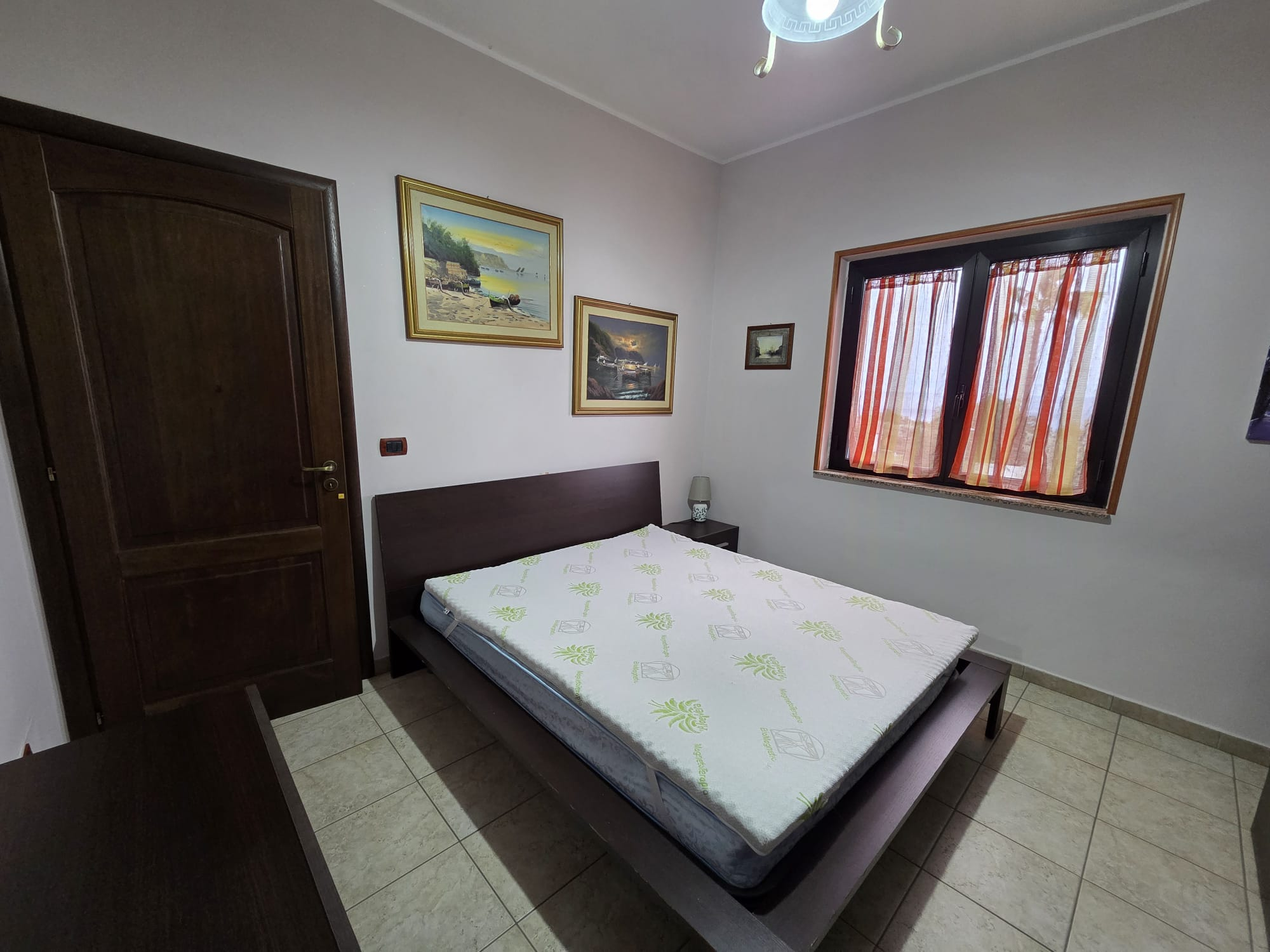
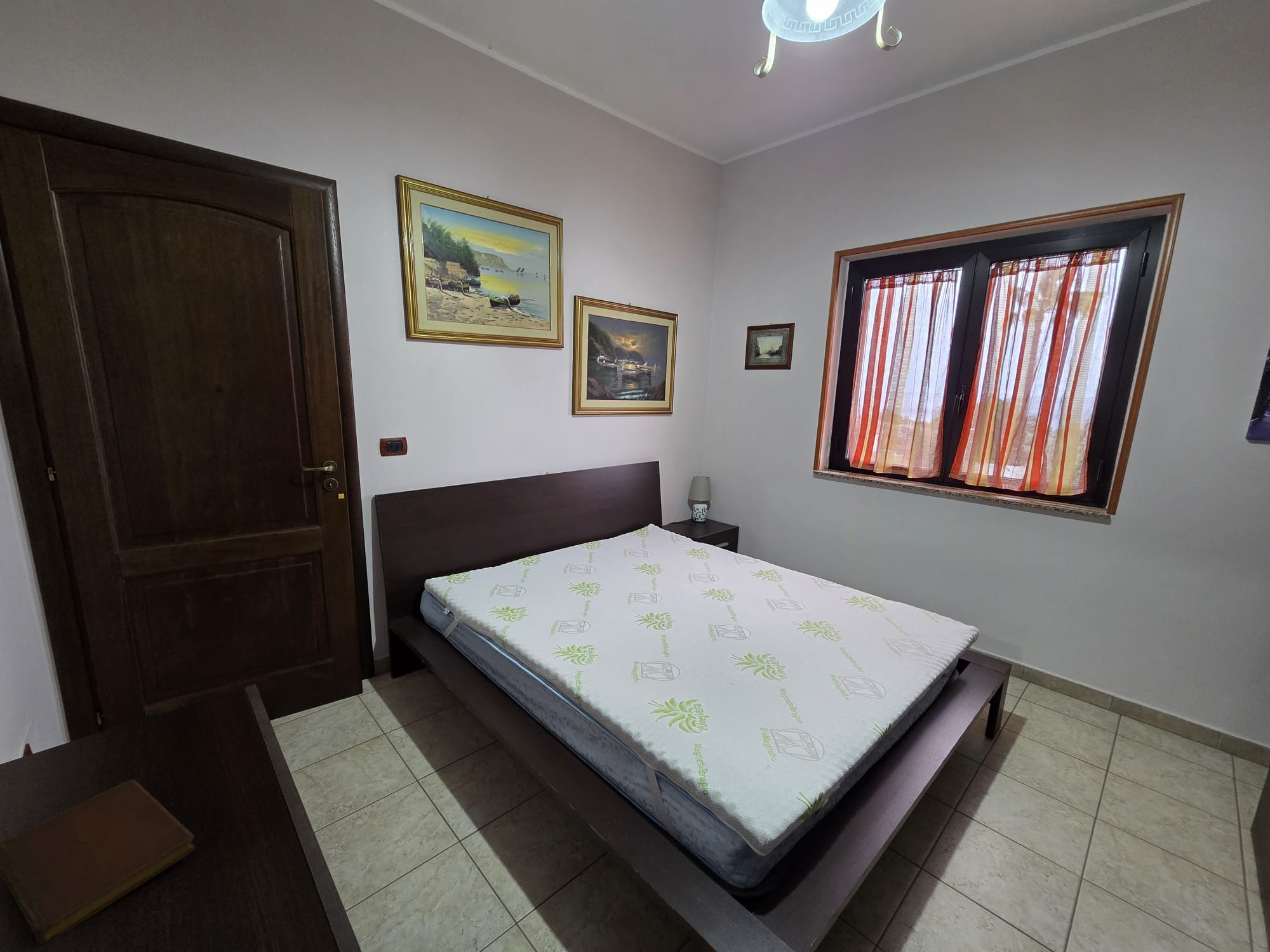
+ notebook [0,779,196,946]
